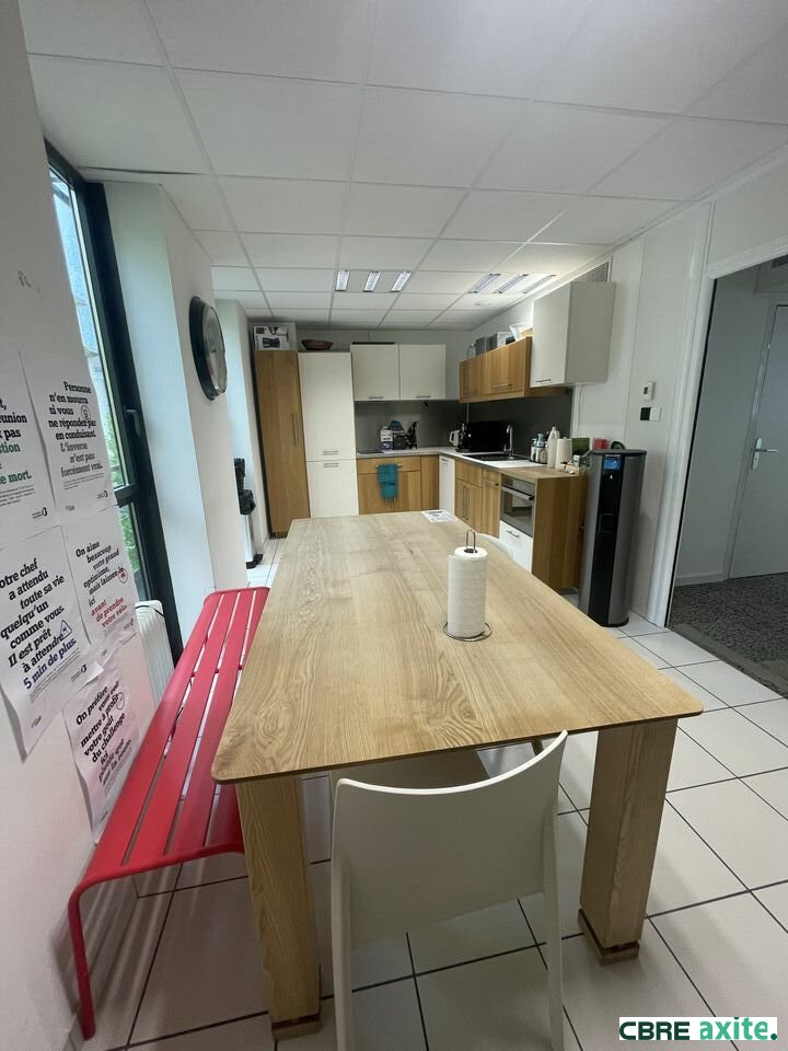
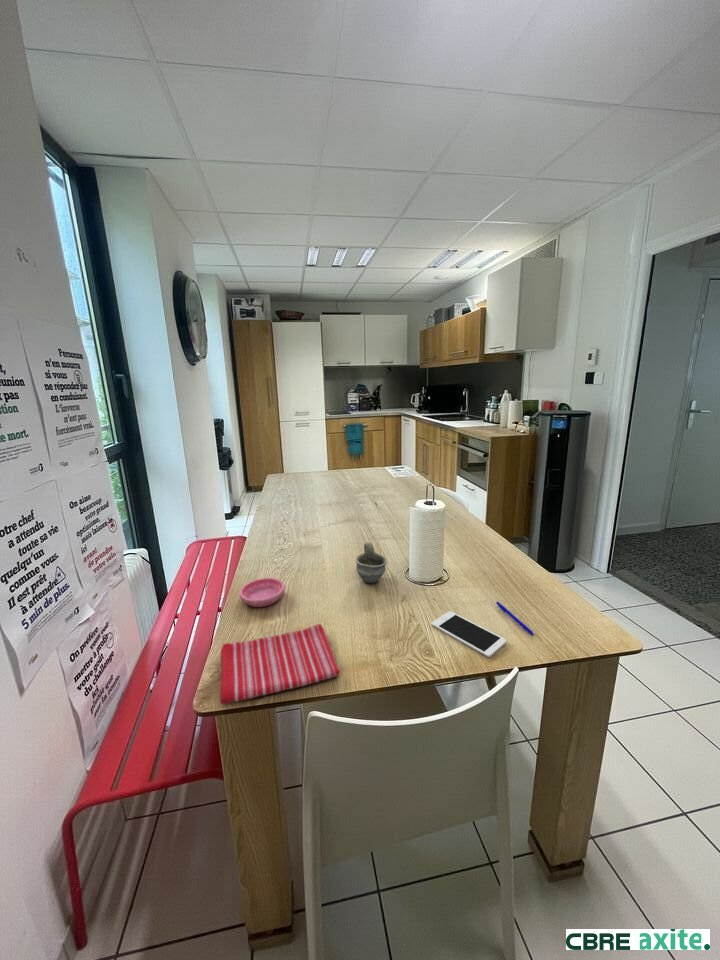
+ saucer [239,577,286,608]
+ cup [355,541,388,585]
+ pen [495,601,535,637]
+ cell phone [430,610,508,658]
+ dish towel [219,623,341,706]
